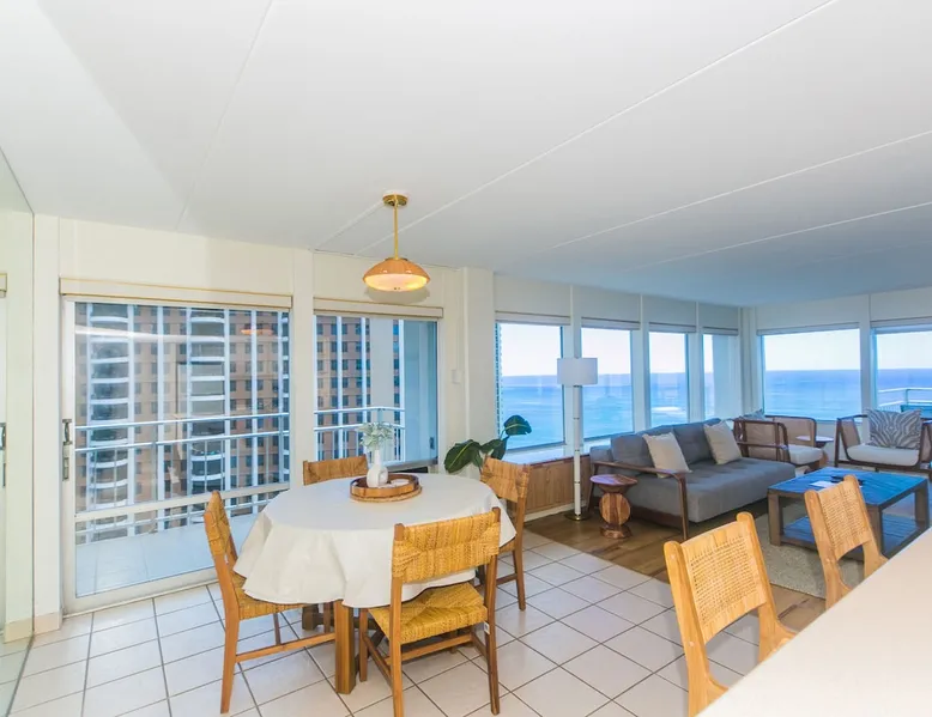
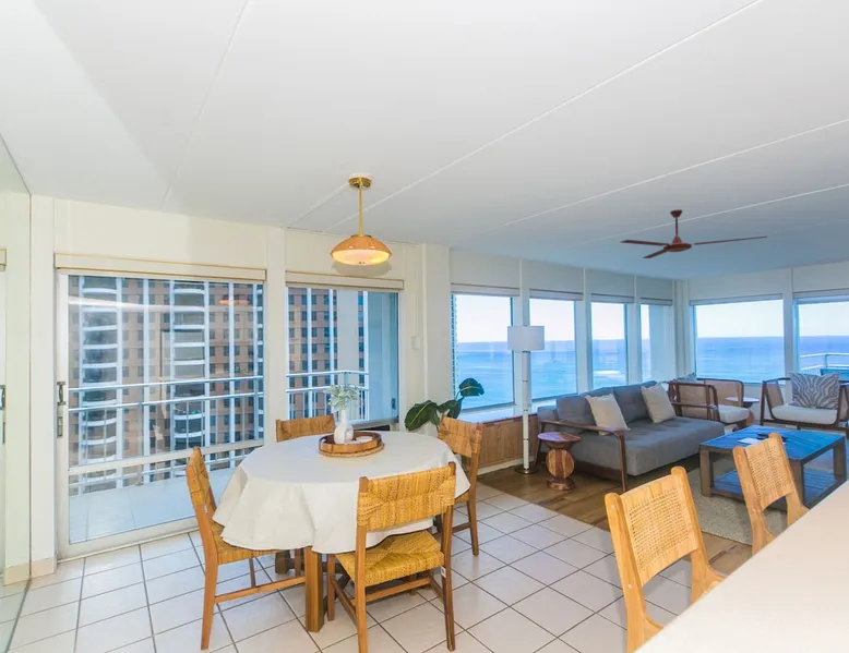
+ ceiling fan [620,208,768,259]
